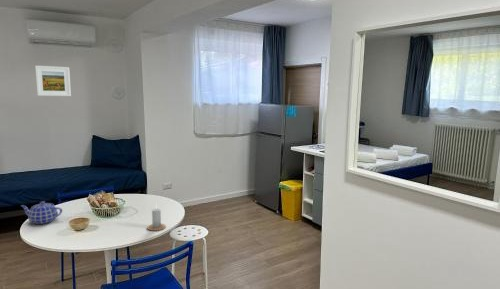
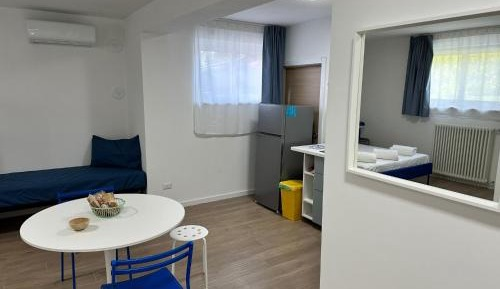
- teapot [20,200,63,225]
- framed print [34,65,72,97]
- candle [146,204,167,232]
